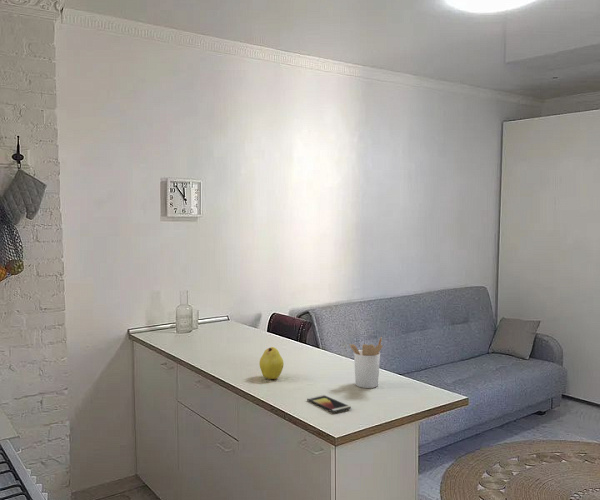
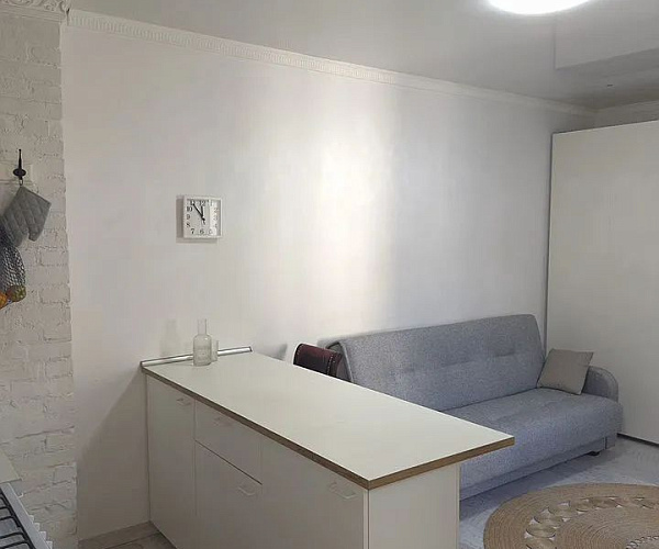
- fruit [259,346,285,380]
- utensil holder [349,336,384,389]
- smartphone [306,394,352,414]
